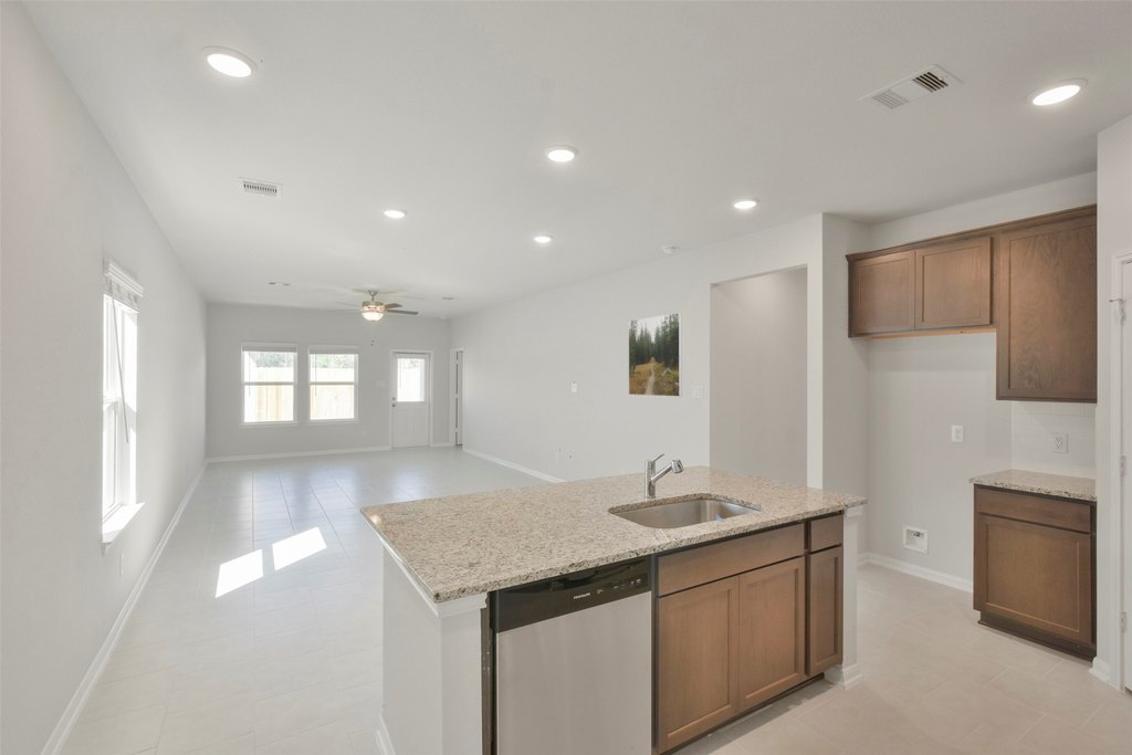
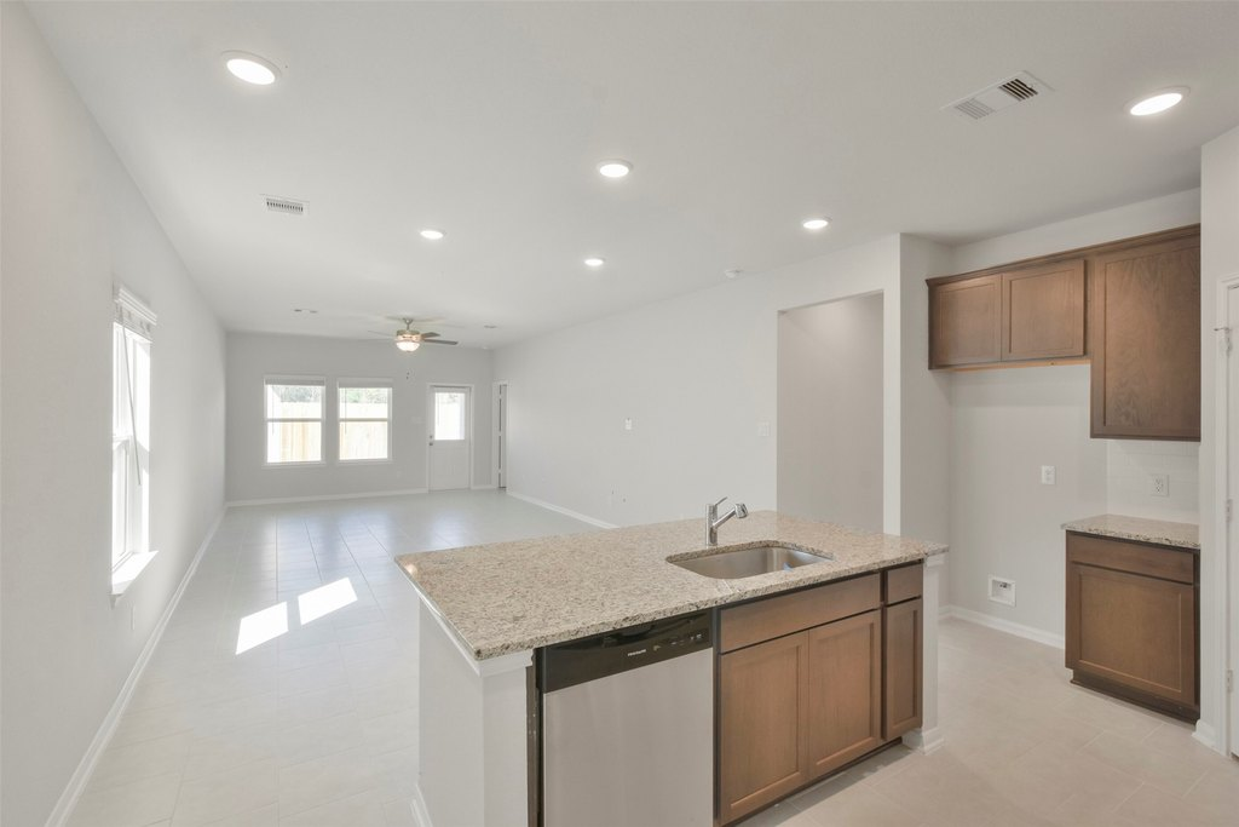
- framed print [628,312,683,398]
